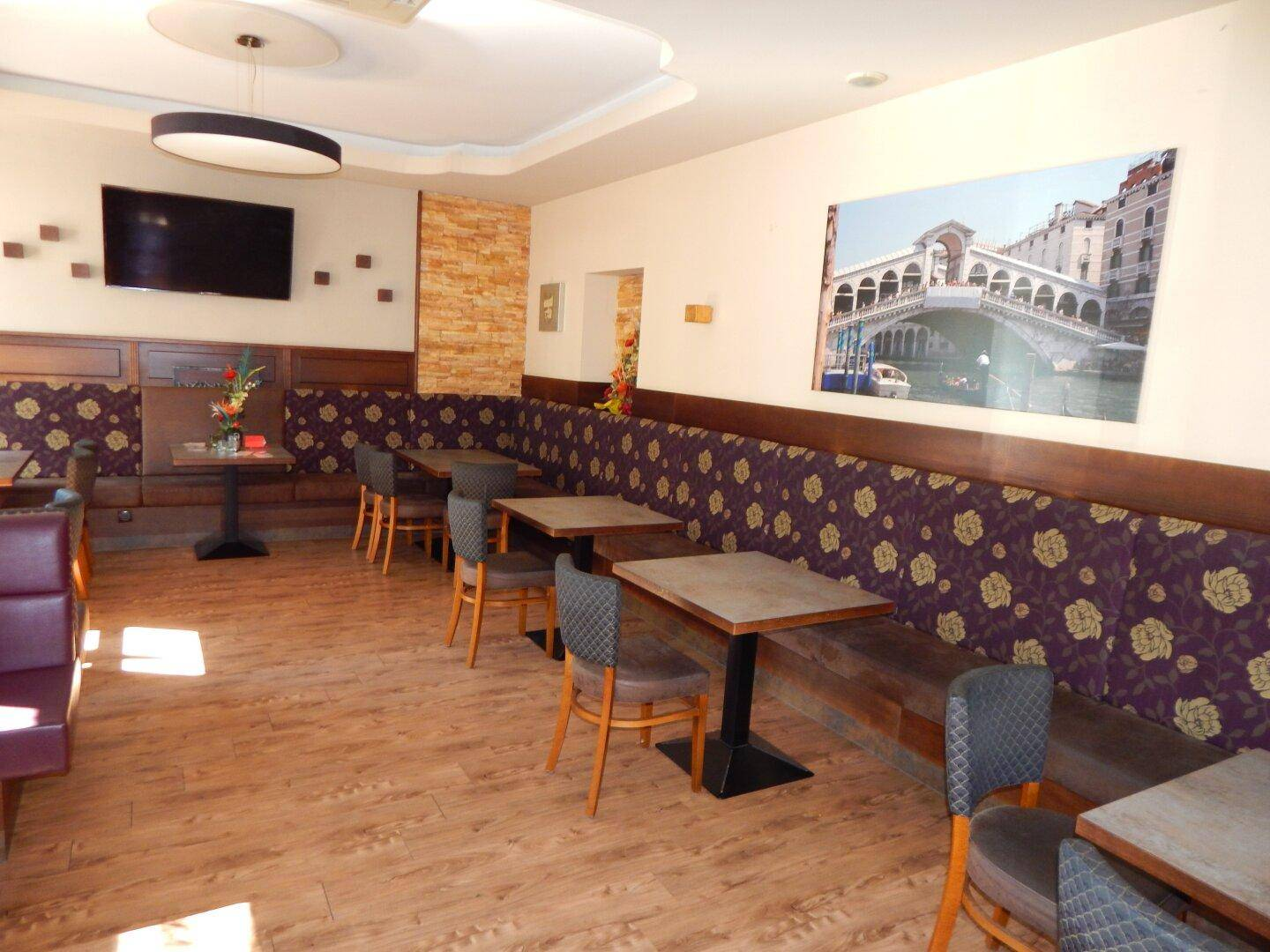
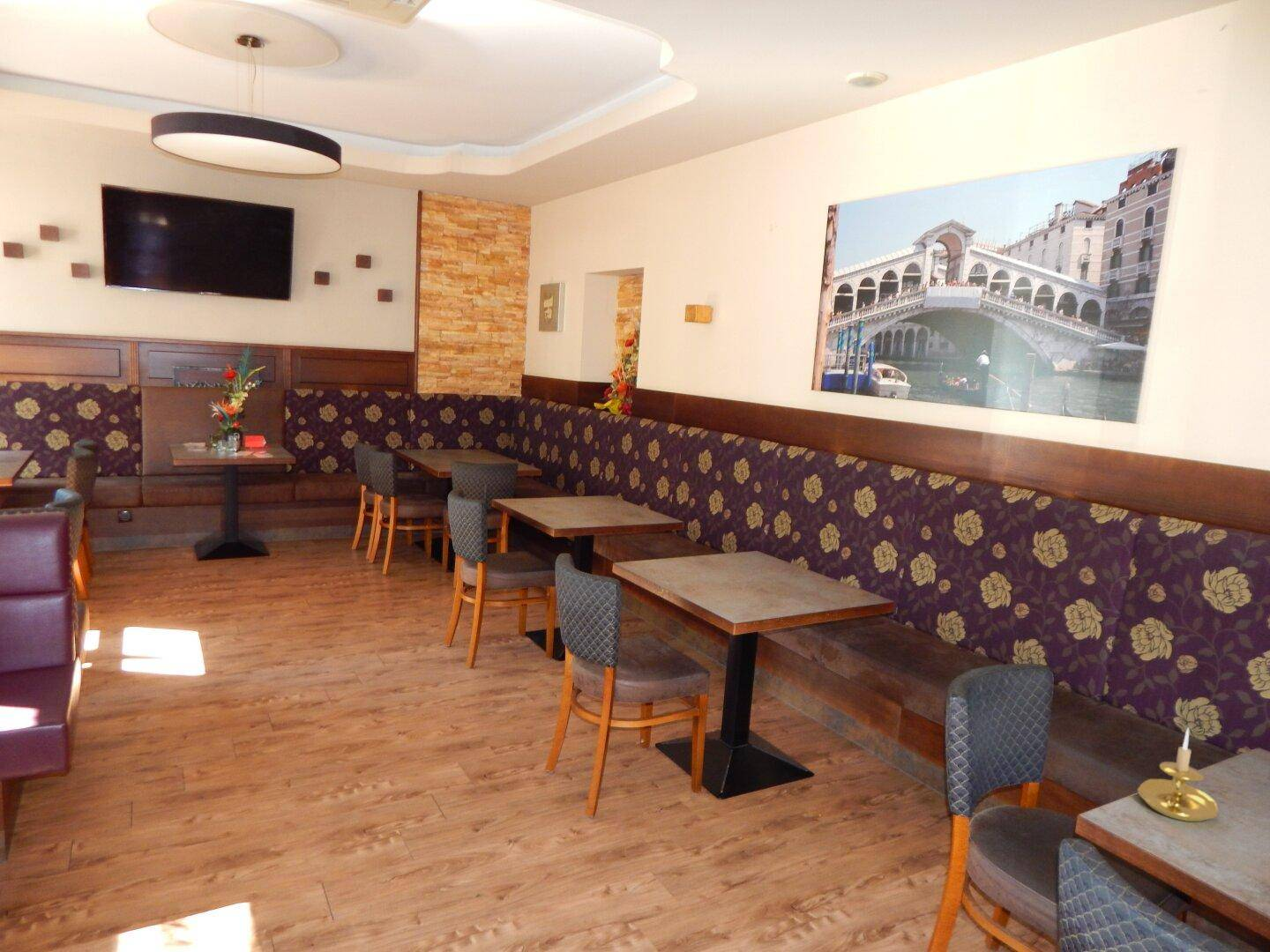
+ candle holder [1137,727,1219,822]
